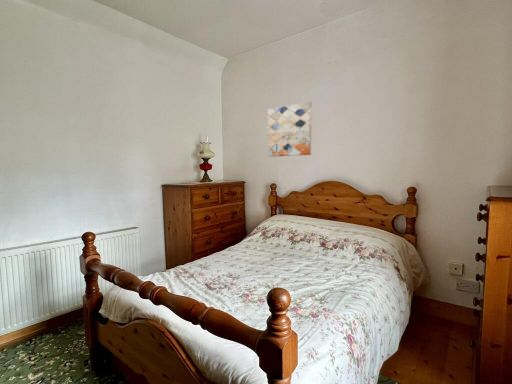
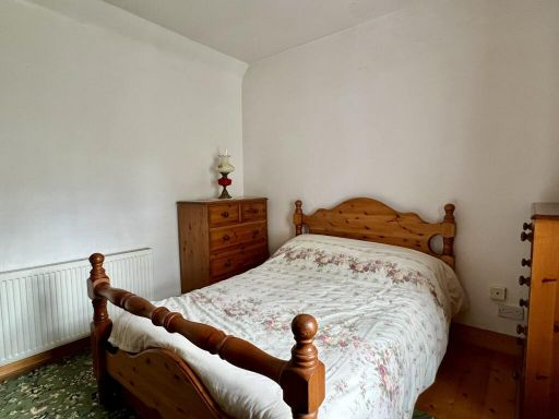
- wall art [267,101,312,158]
